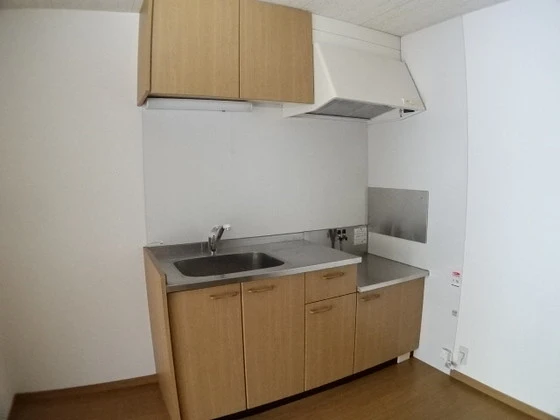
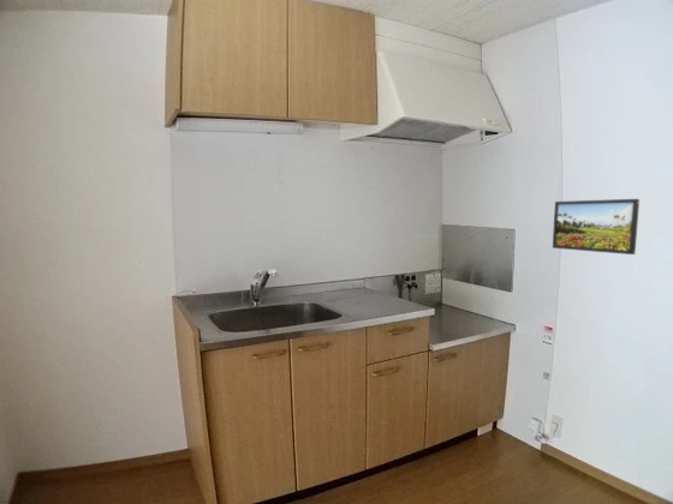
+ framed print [552,198,641,256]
